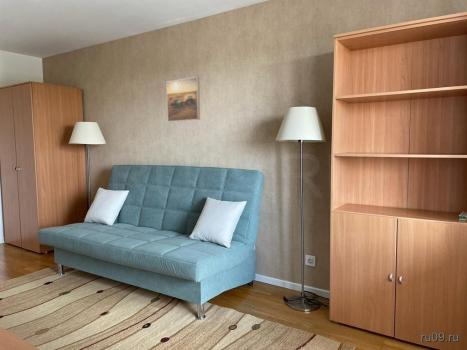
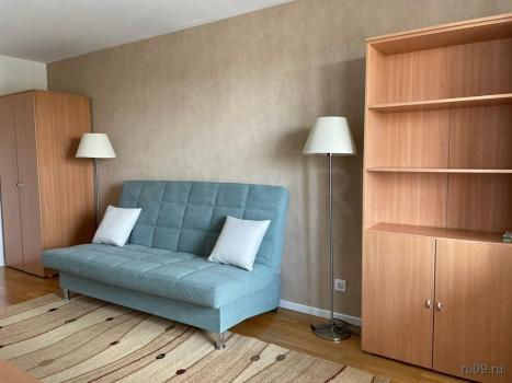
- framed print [165,76,201,123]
